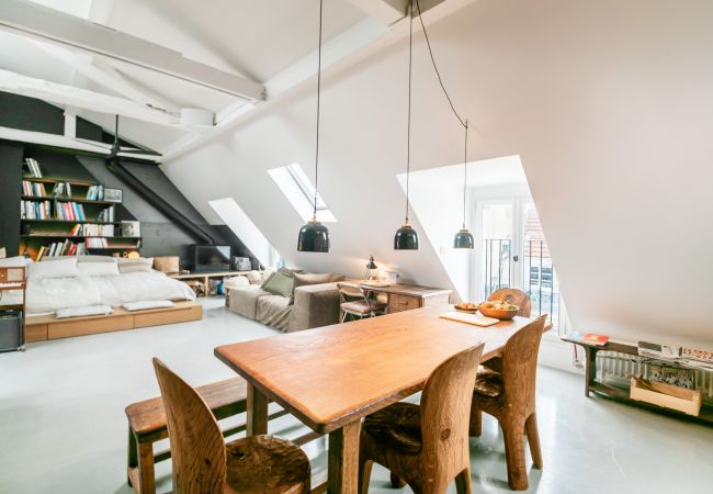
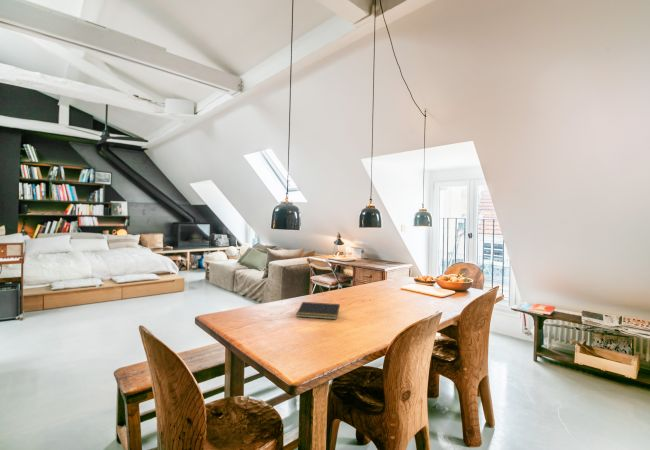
+ notepad [295,301,341,320]
